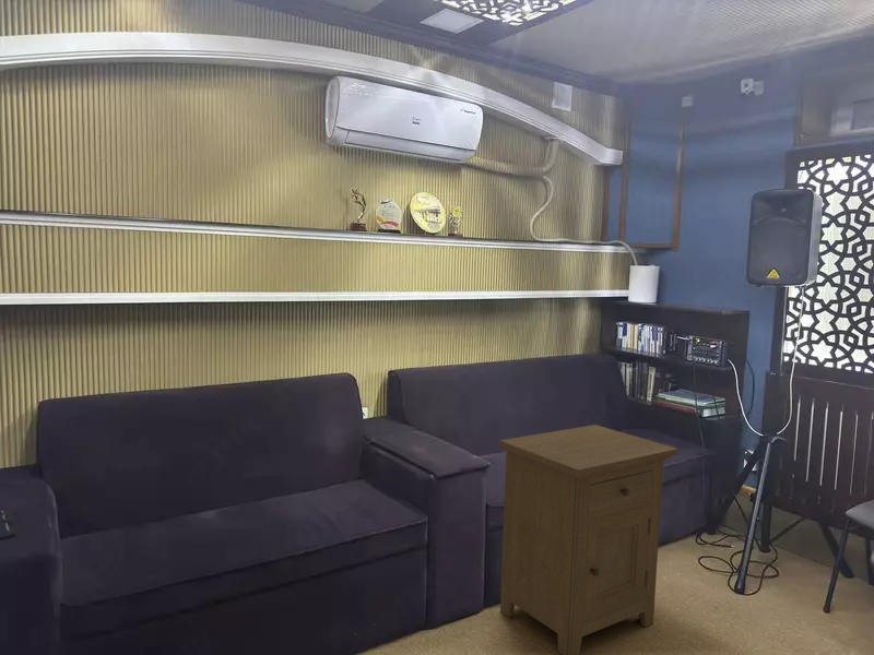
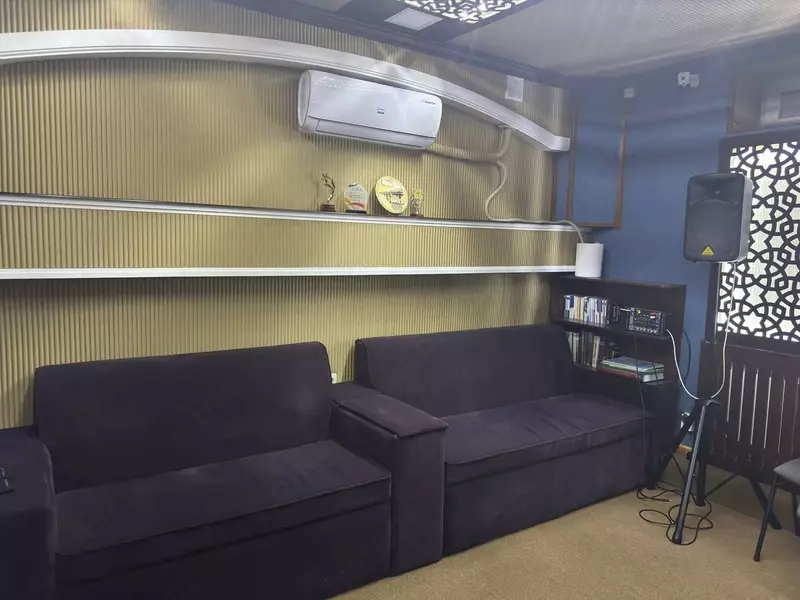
- nightstand [498,424,680,655]
